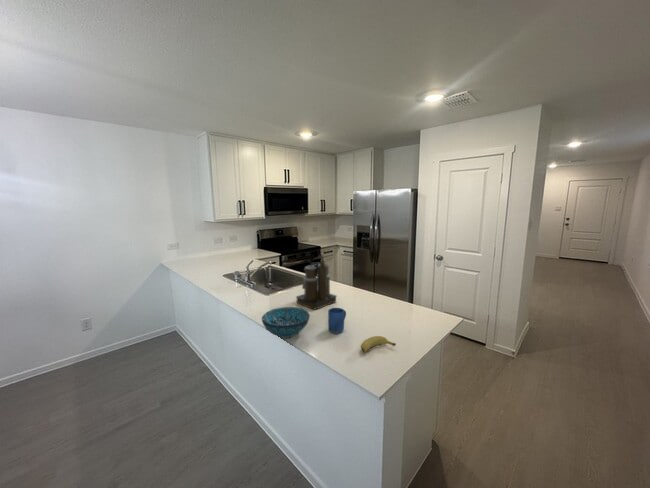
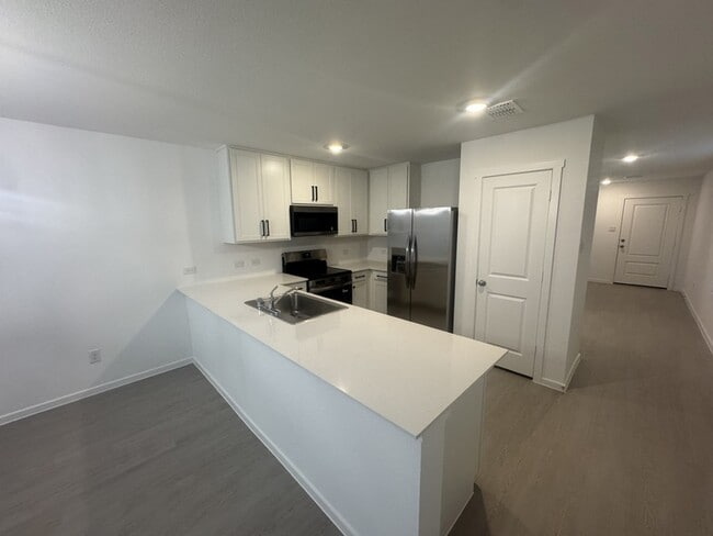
- mug [327,307,347,334]
- decorative bowl [261,306,311,339]
- coffee maker [295,253,338,310]
- banana [360,335,397,353]
